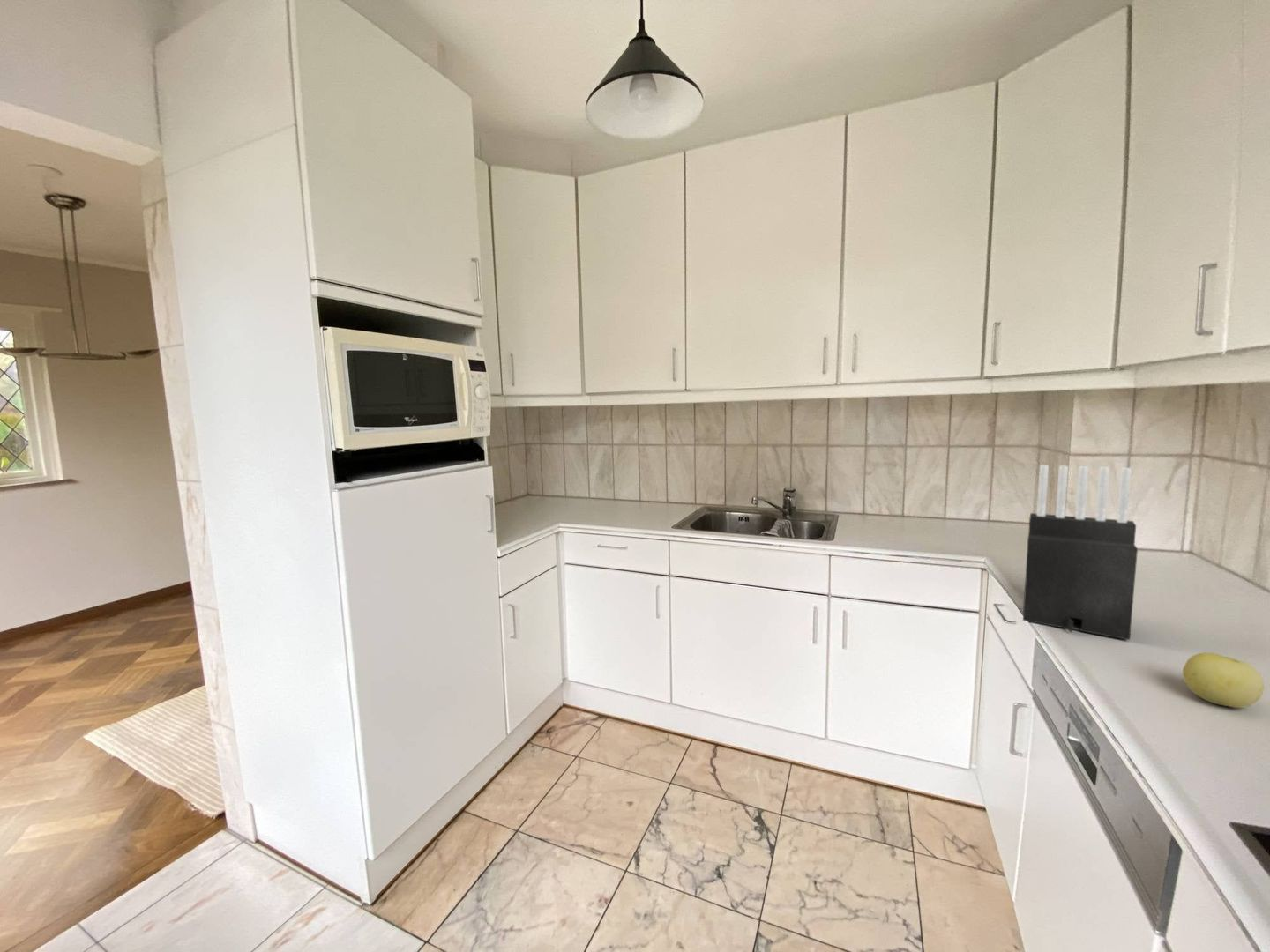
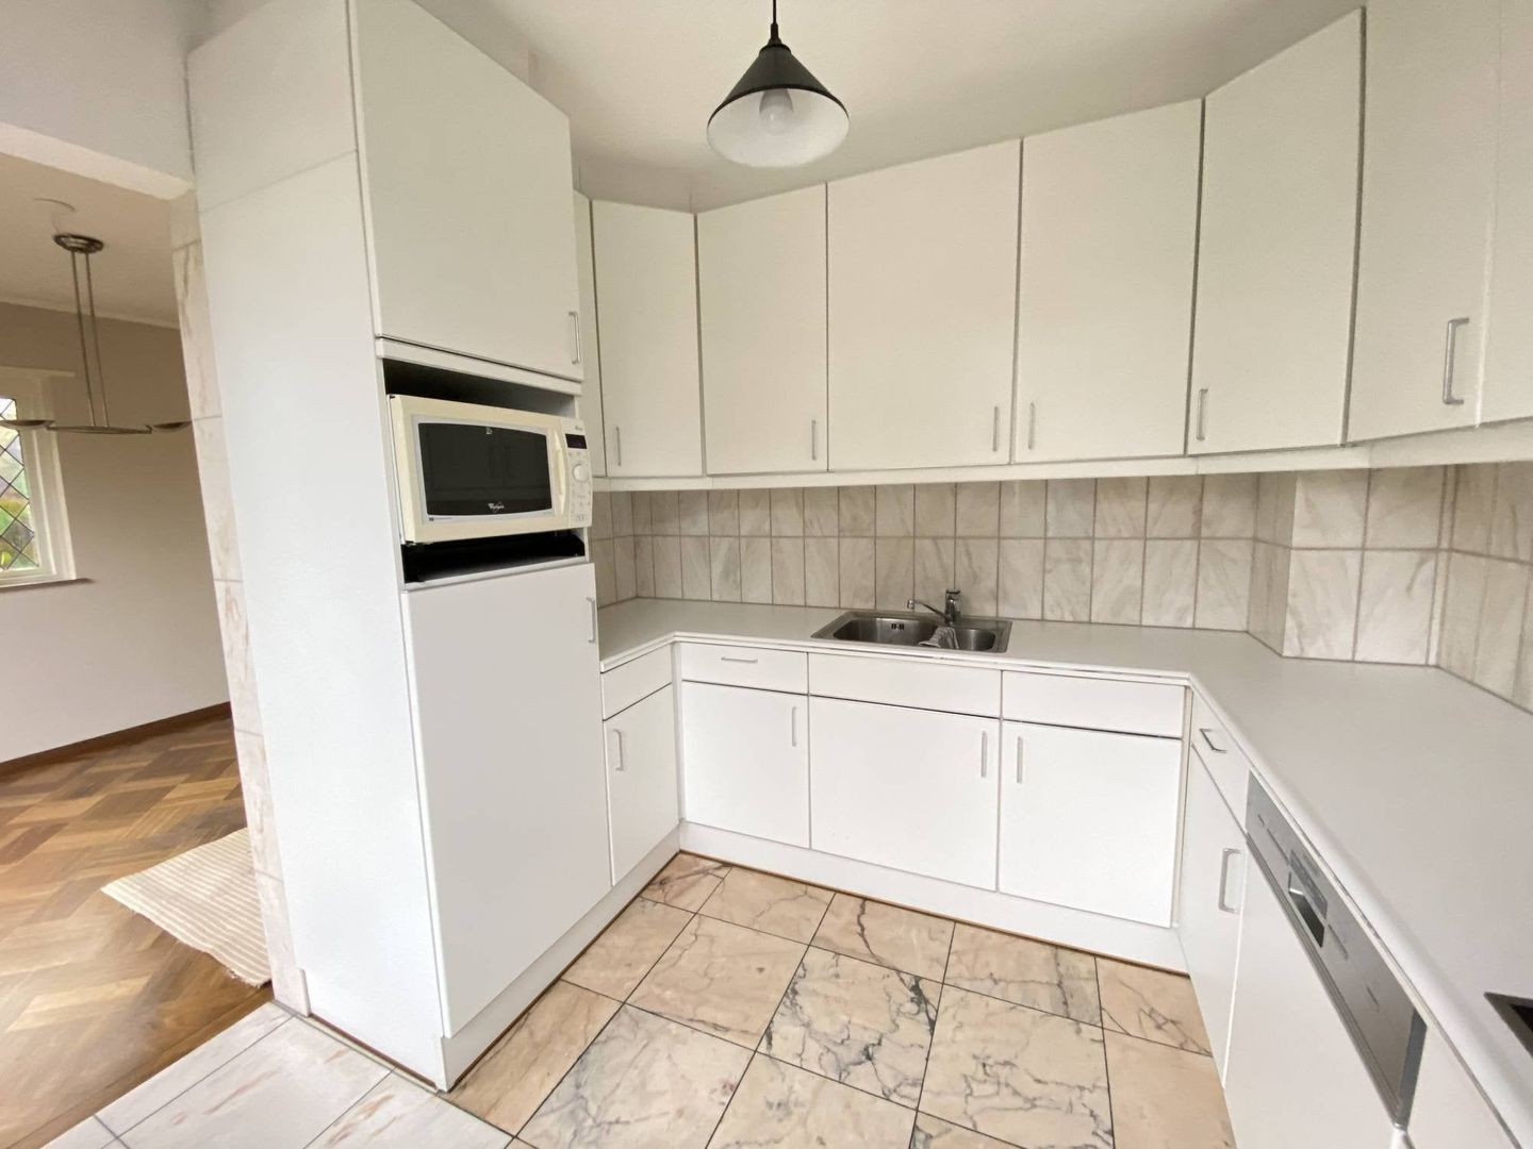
- apple [1182,651,1265,709]
- knife block [1022,465,1139,641]
